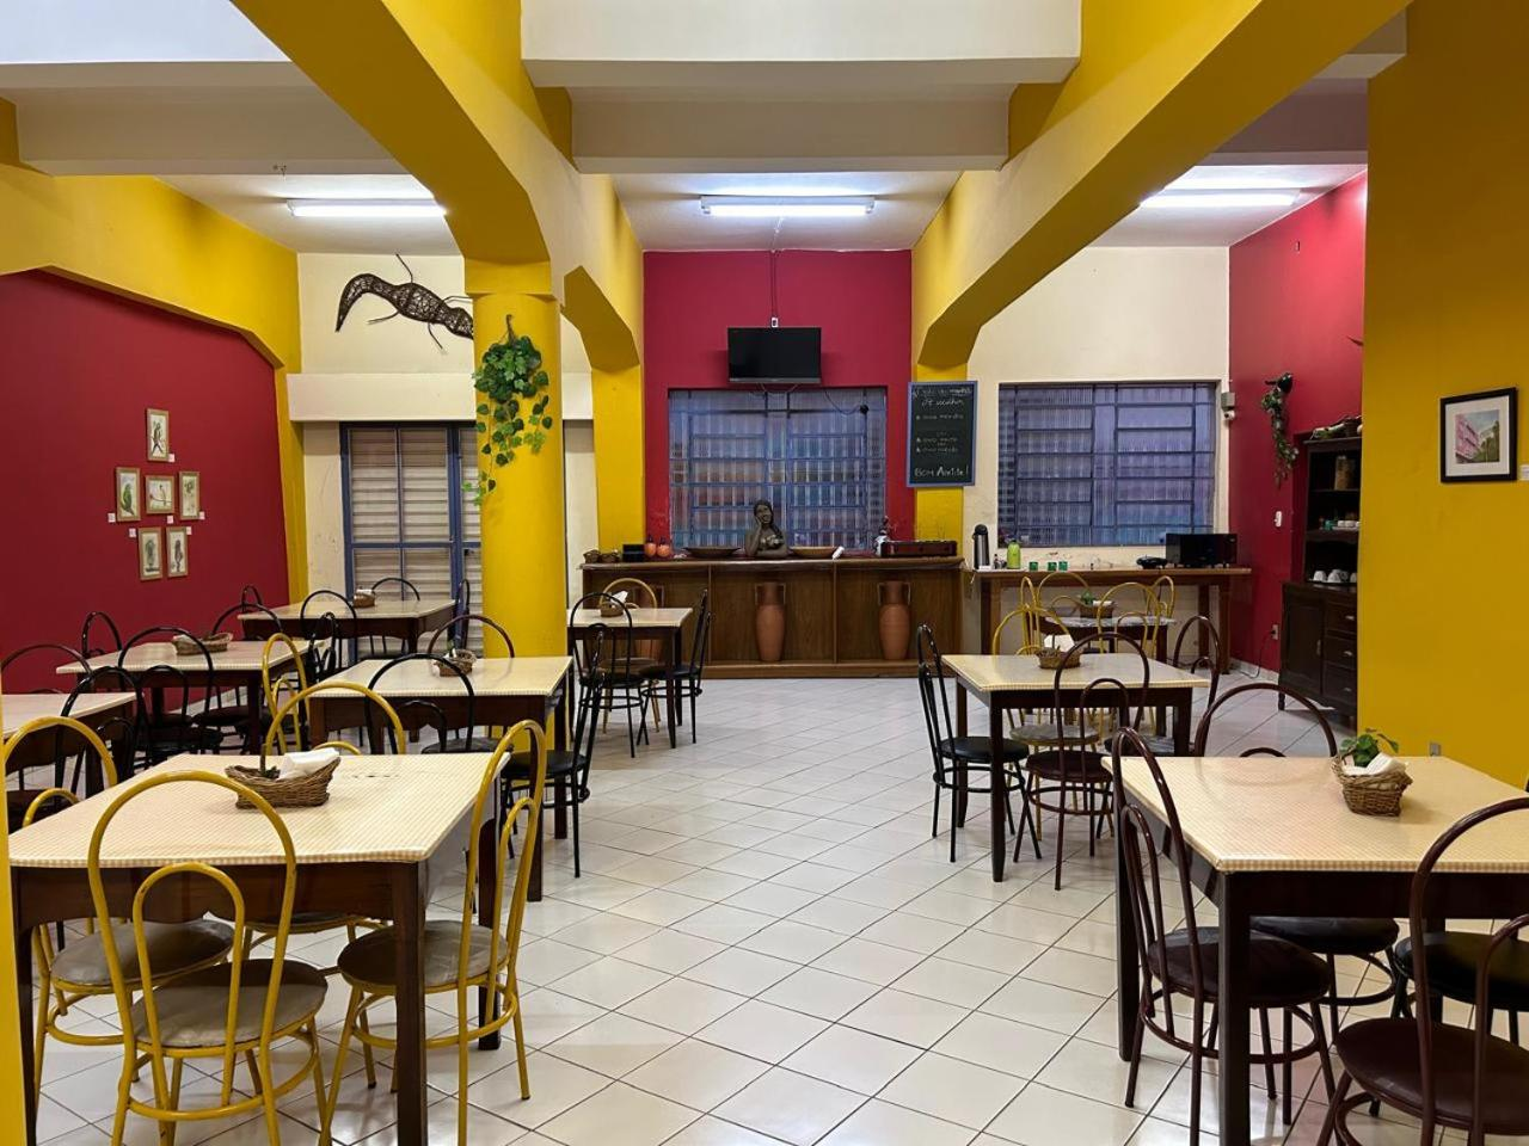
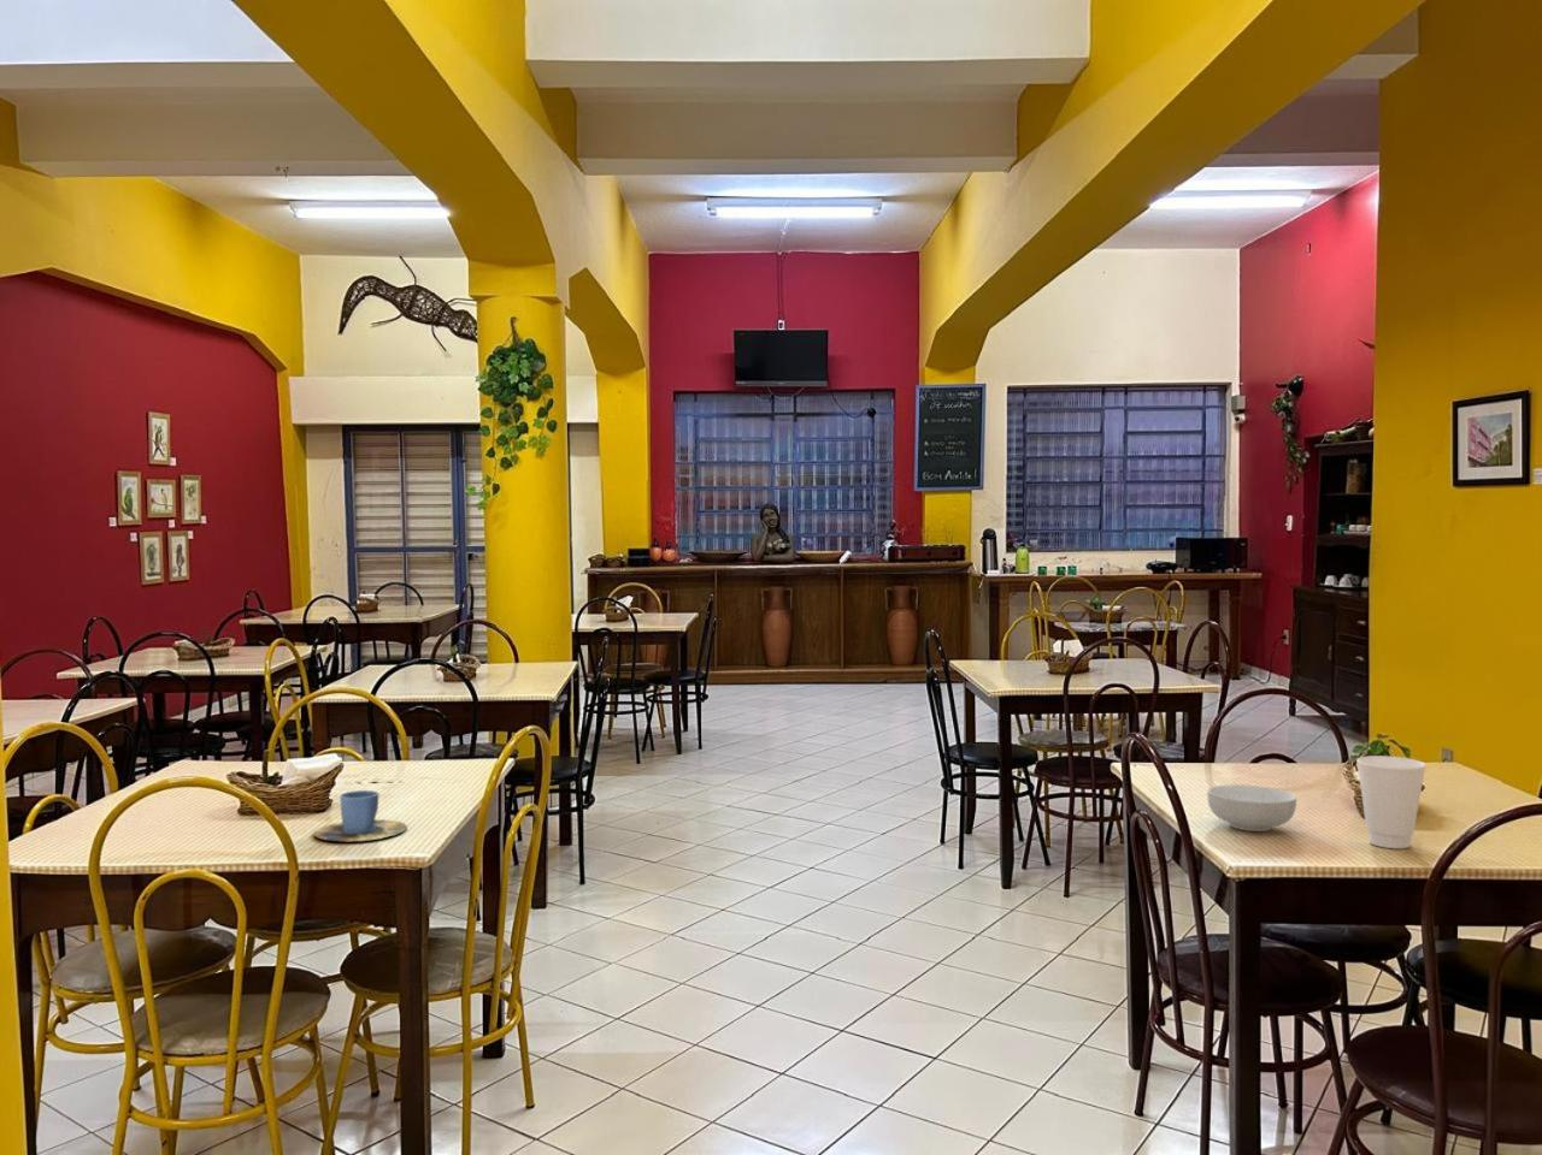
+ cereal bowl [1206,784,1298,832]
+ cup [1355,755,1428,849]
+ cup [312,790,408,842]
